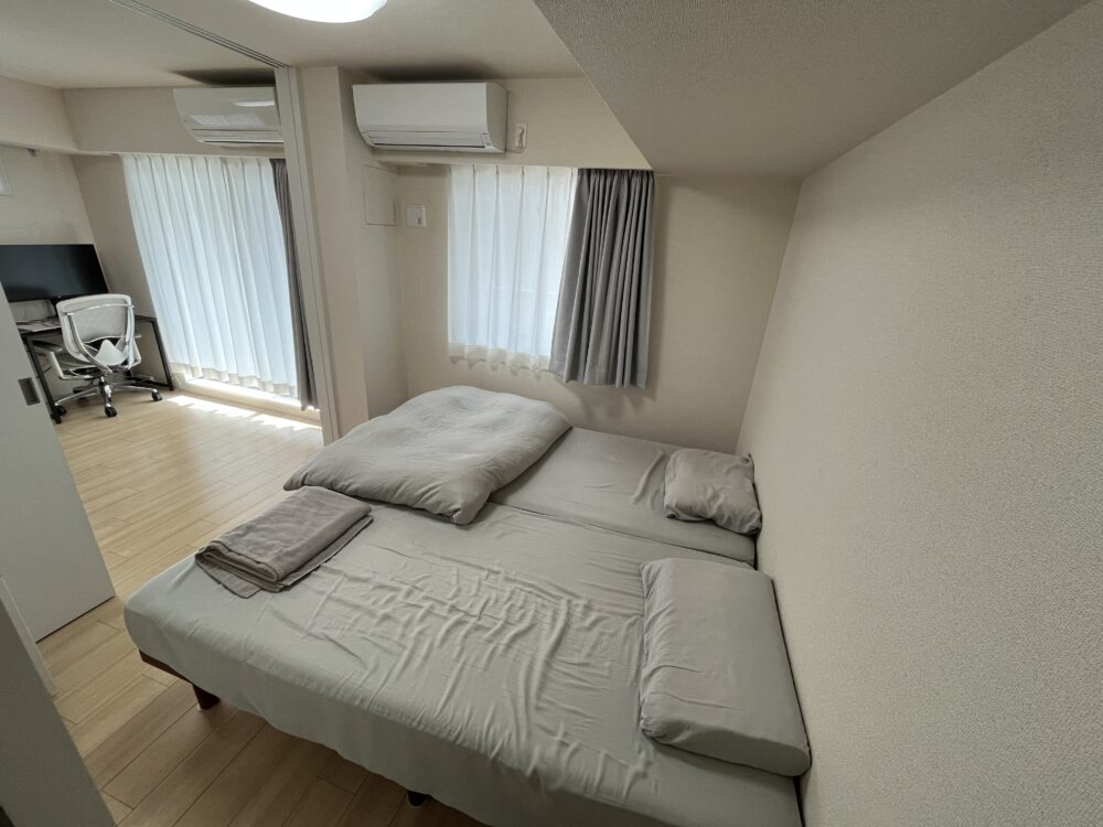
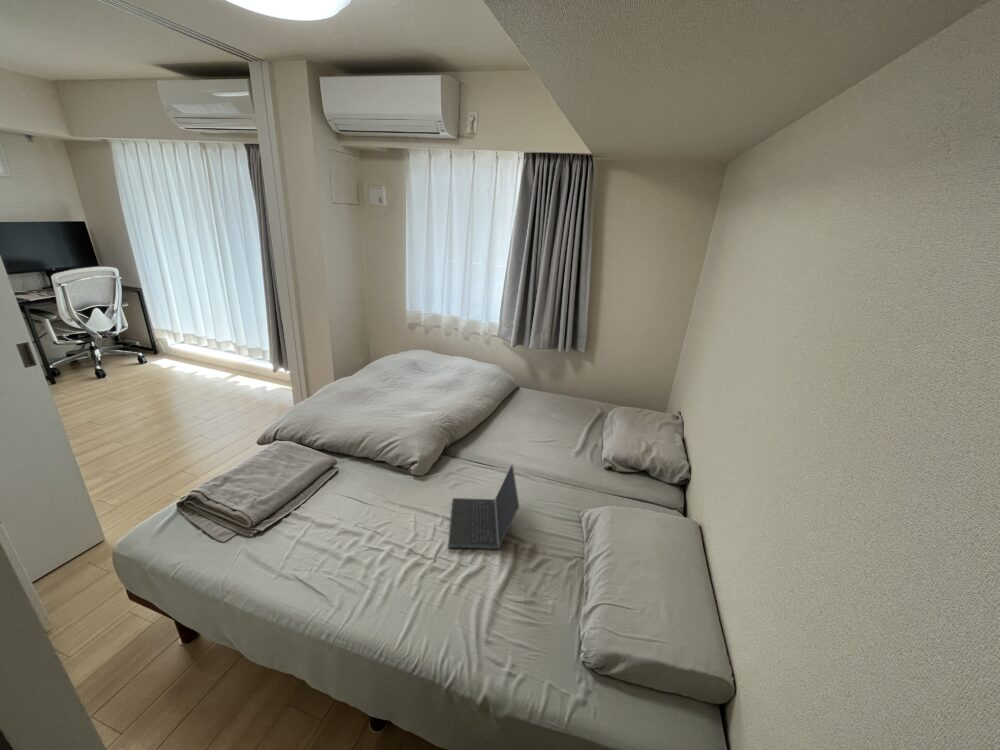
+ laptop computer [447,463,520,550]
